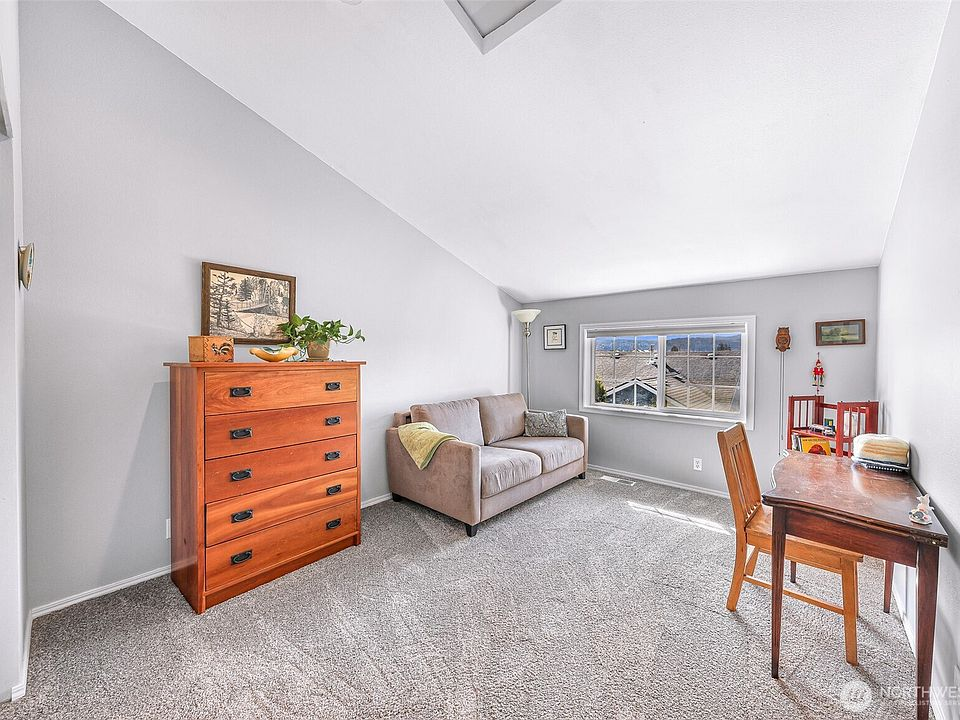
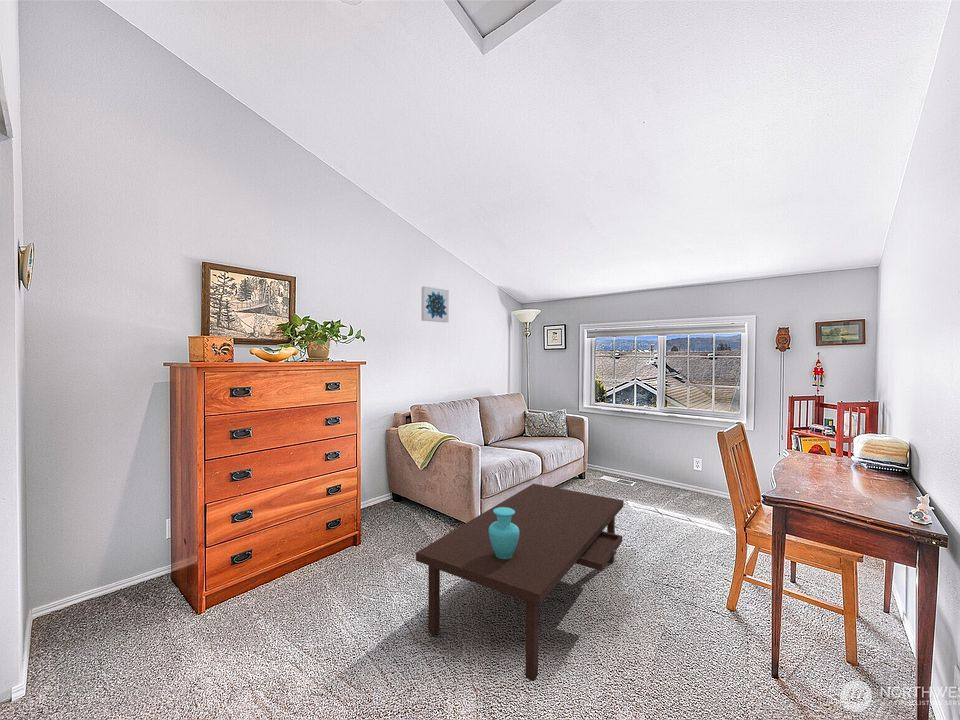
+ coffee table [415,483,625,682]
+ wall art [420,285,450,323]
